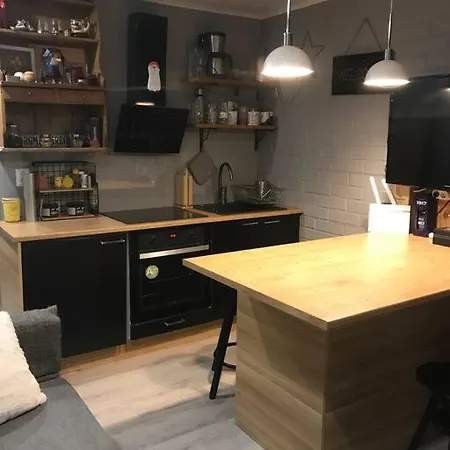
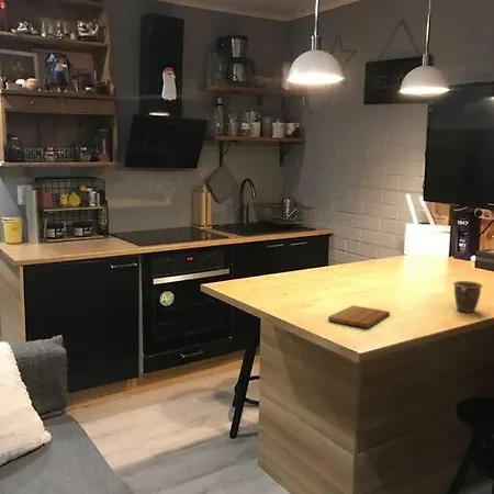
+ cutting board [327,304,391,328]
+ mug [452,280,483,313]
